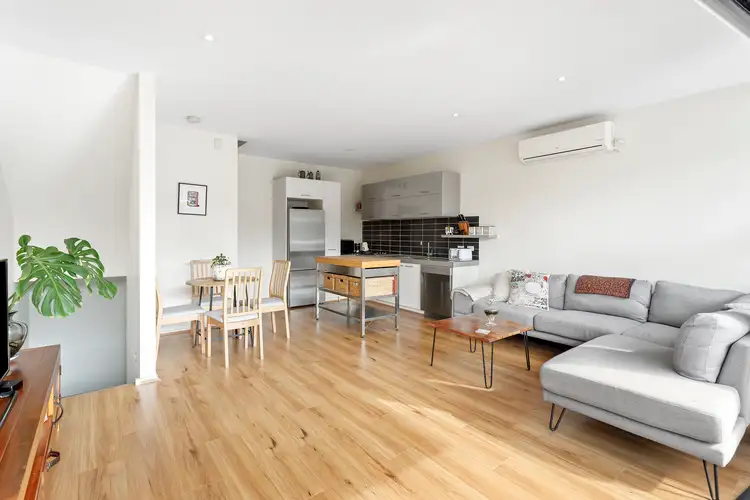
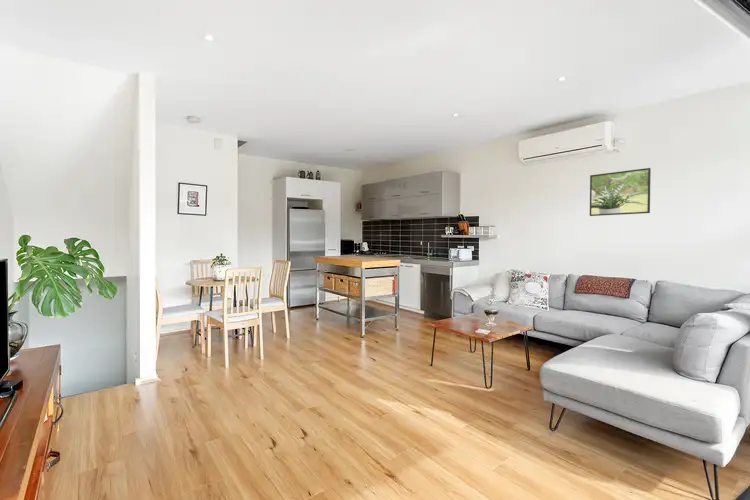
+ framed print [589,167,652,217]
